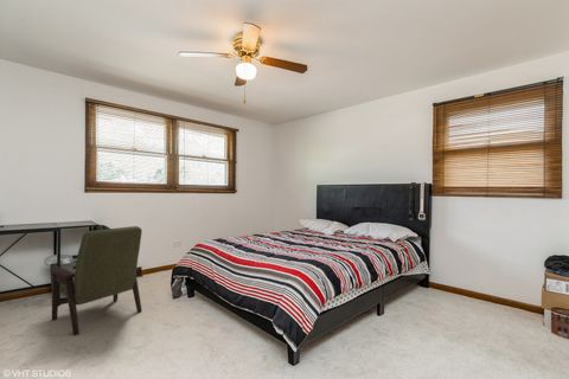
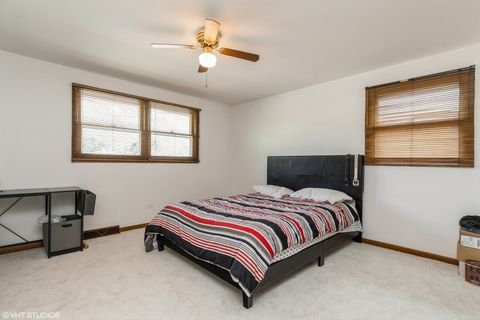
- chair [49,225,143,336]
